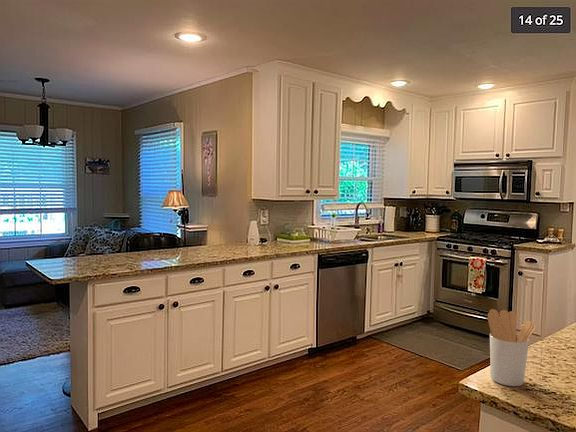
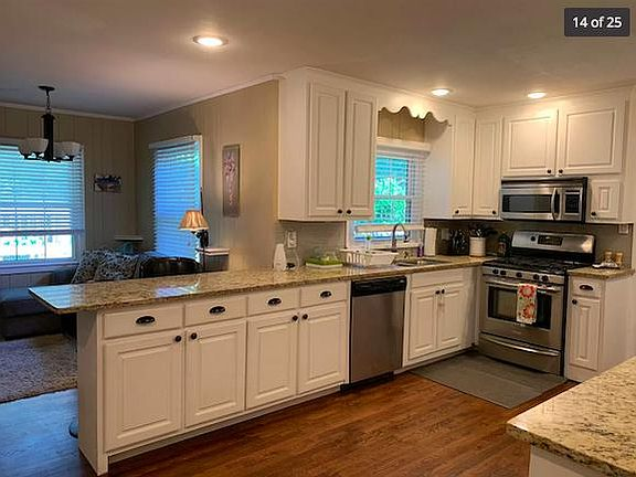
- utensil holder [487,308,537,387]
